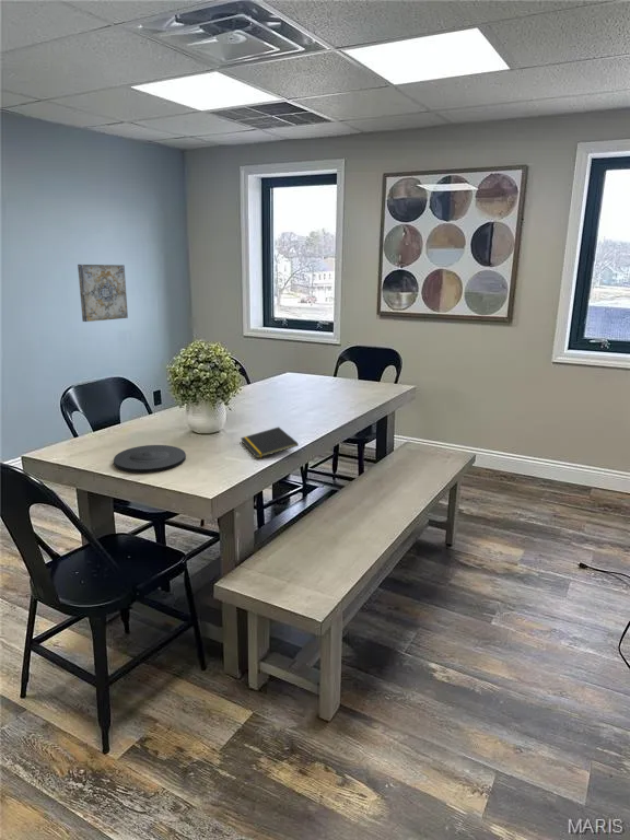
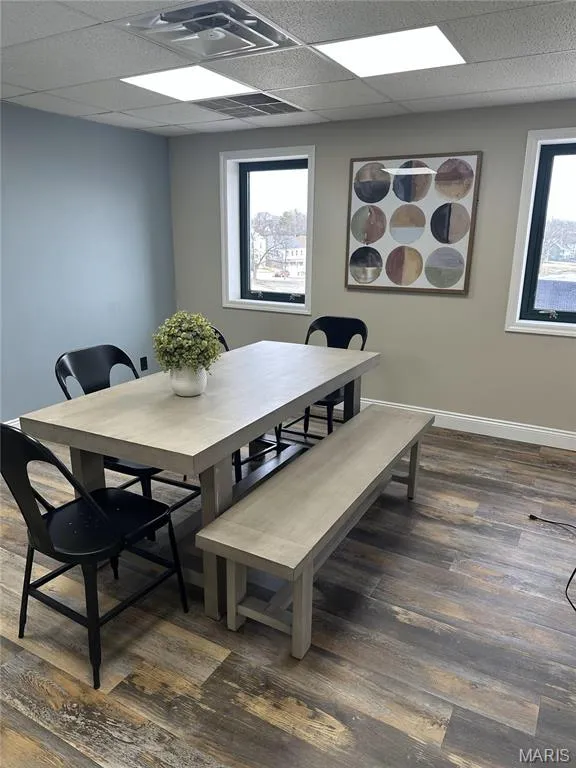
- notepad [240,425,300,459]
- wall art [77,264,129,323]
- plate [113,444,187,474]
